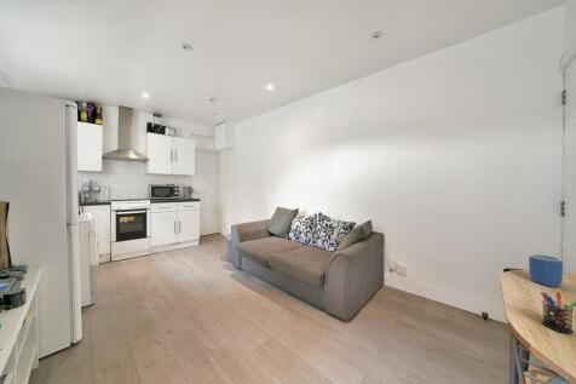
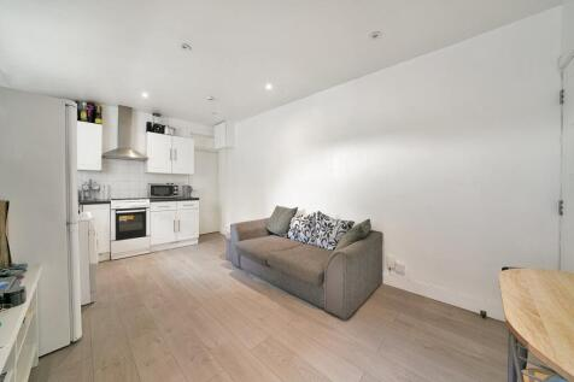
- pen holder [540,288,576,334]
- mug [528,253,564,288]
